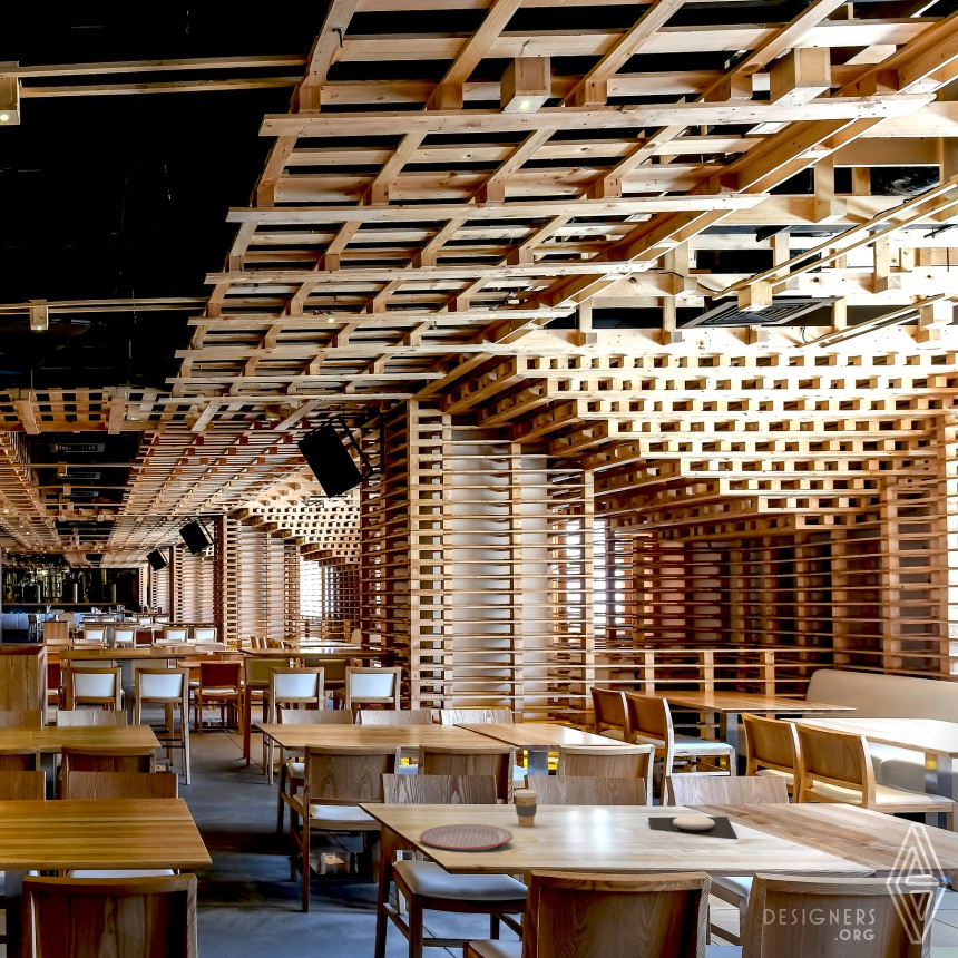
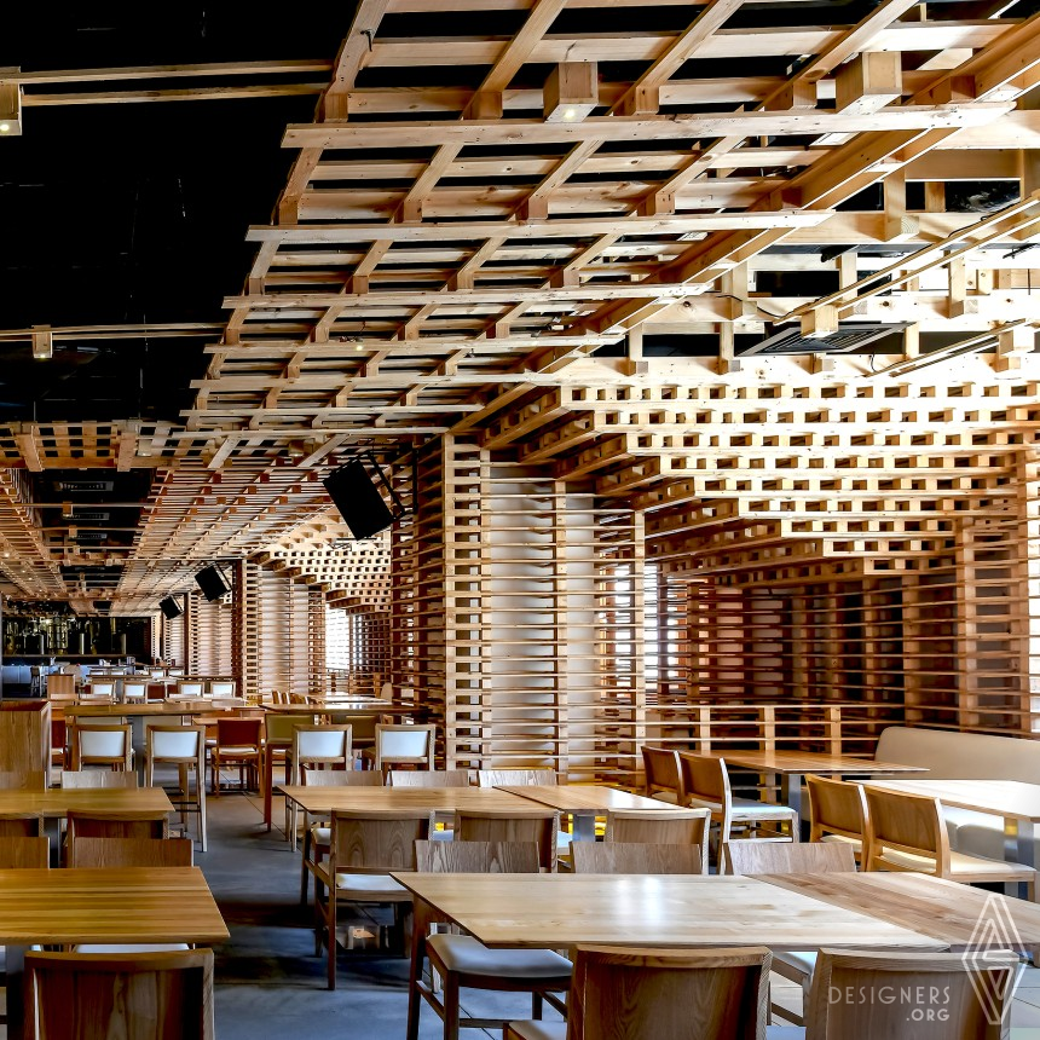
- plate [647,814,739,840]
- coffee cup [512,788,539,828]
- plate [419,823,514,852]
